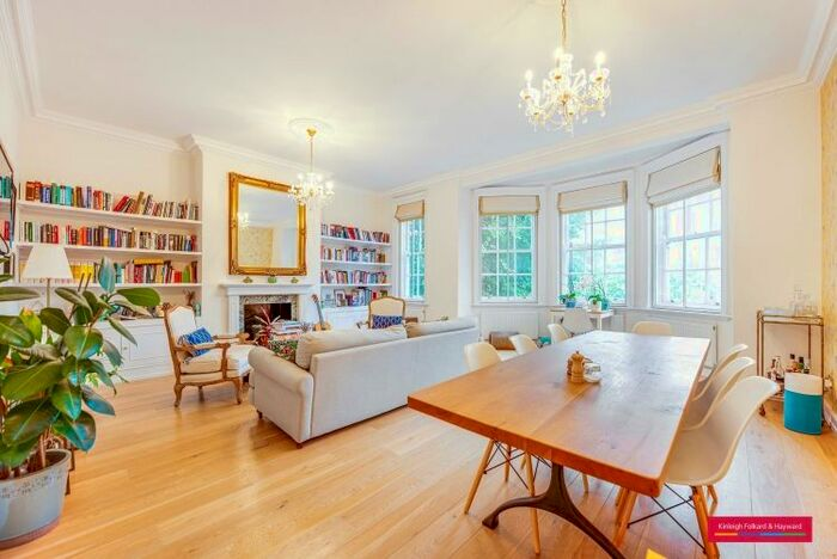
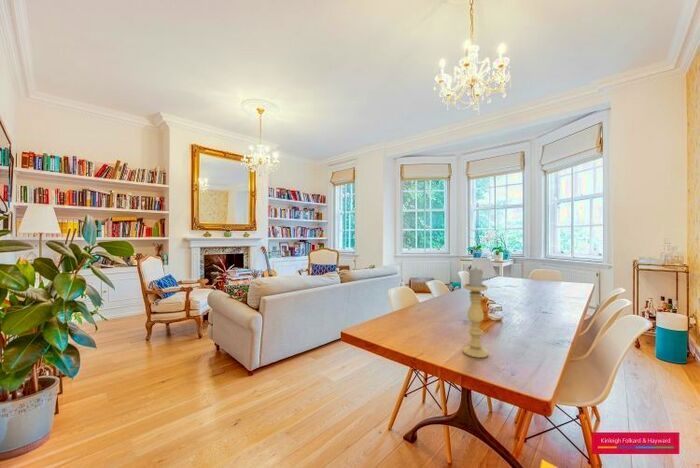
+ candle holder [462,266,489,359]
